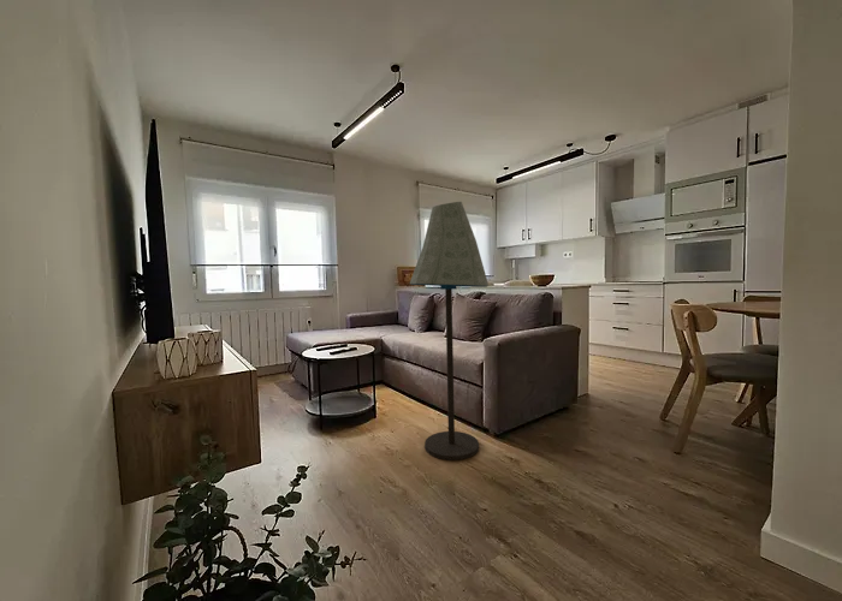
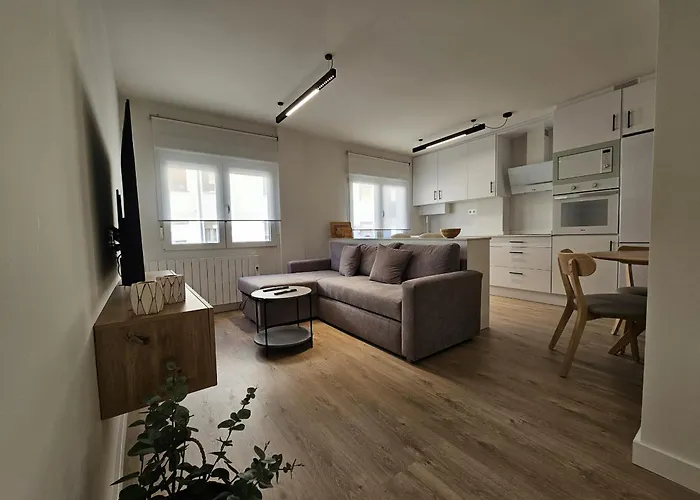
- floor lamp [409,201,490,462]
